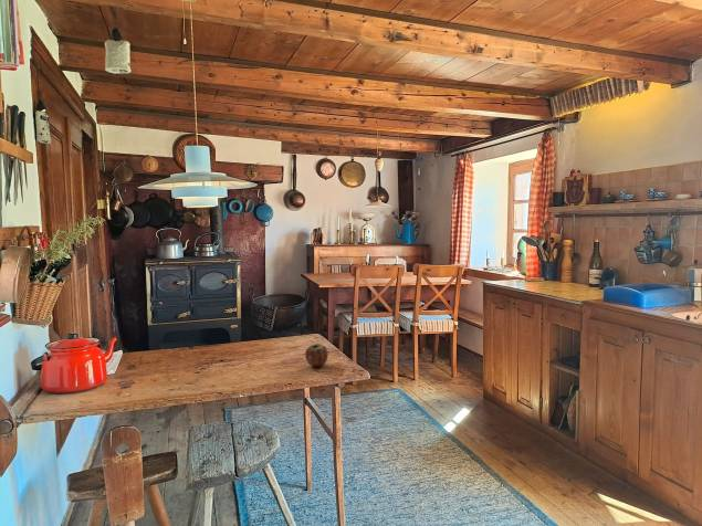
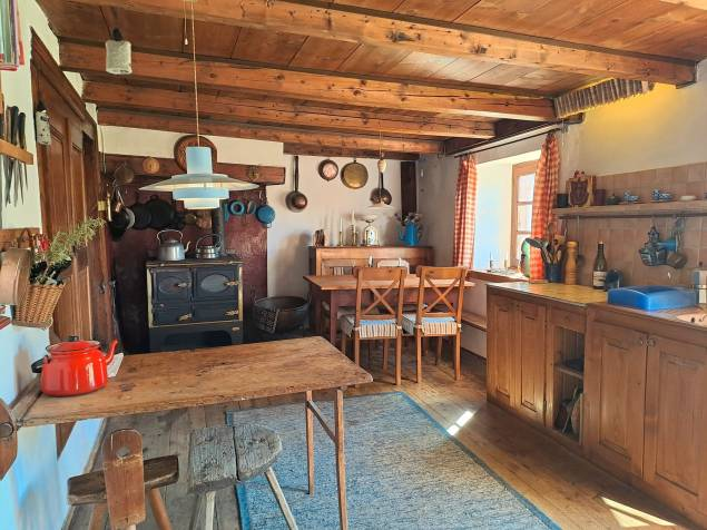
- apple [304,343,329,368]
